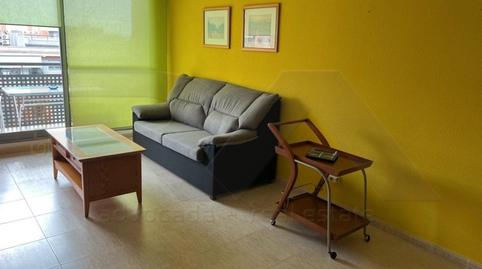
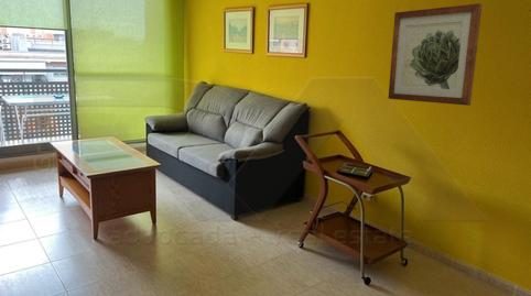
+ wall art [388,2,484,107]
